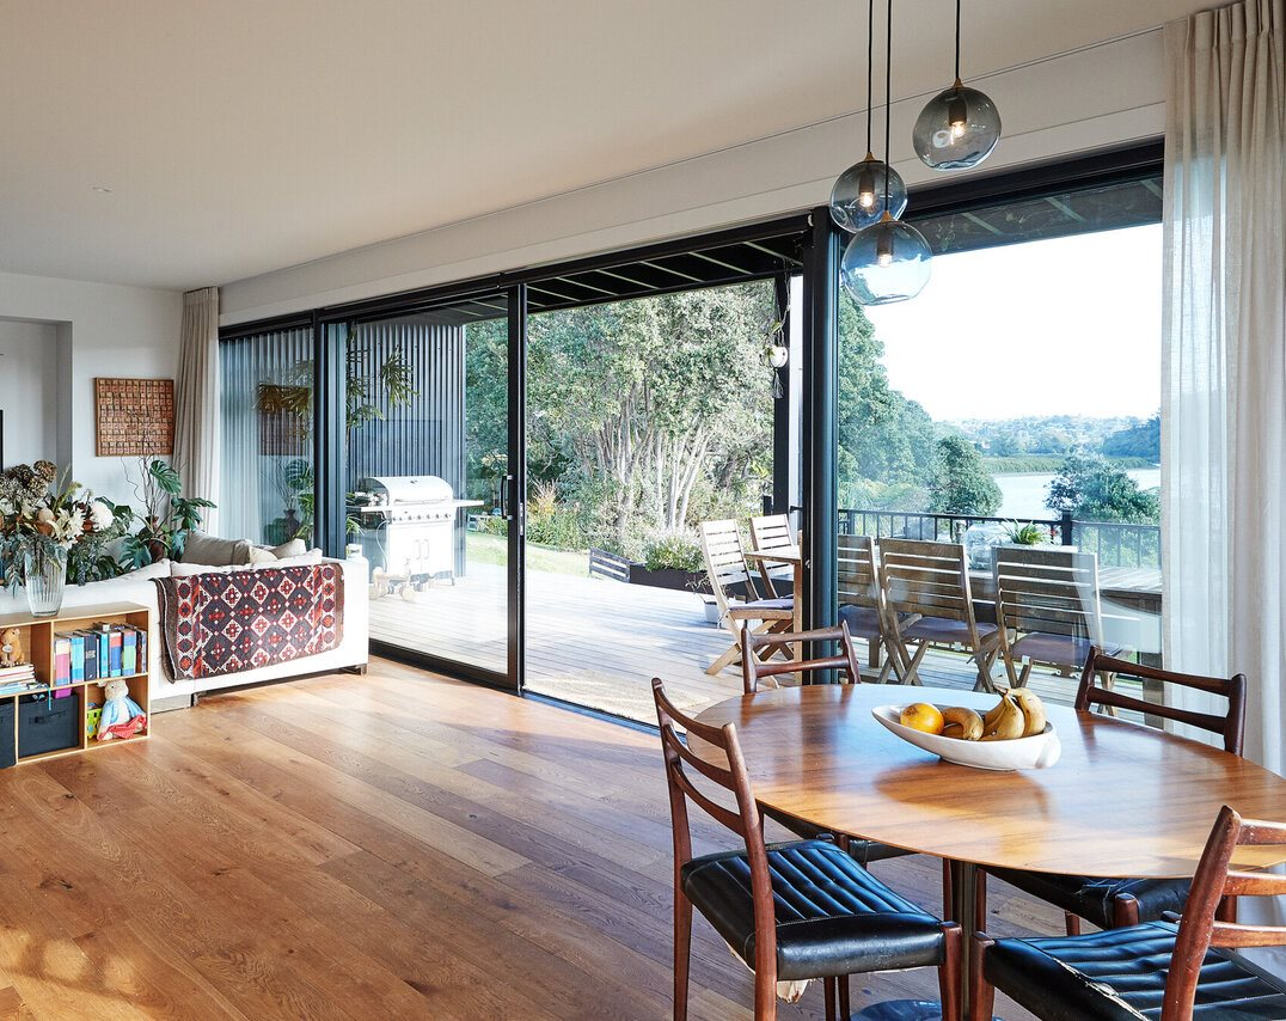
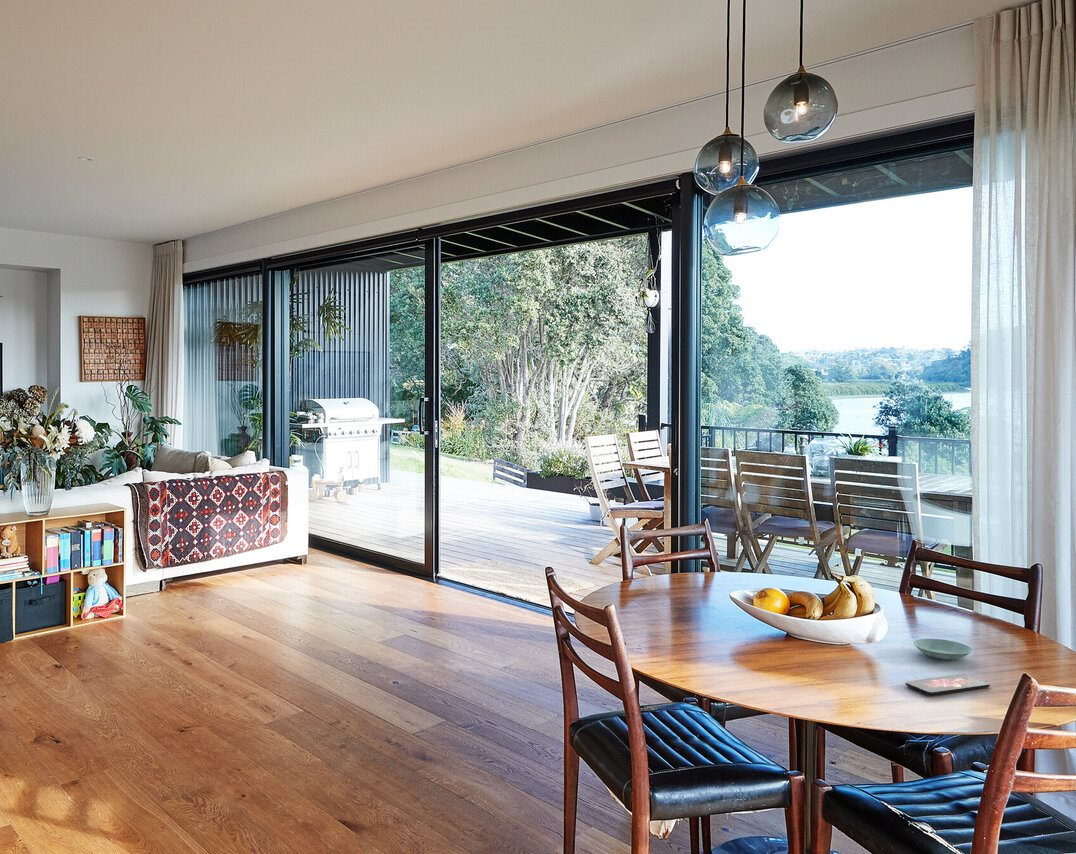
+ smartphone [904,673,991,696]
+ saucer [913,638,973,661]
